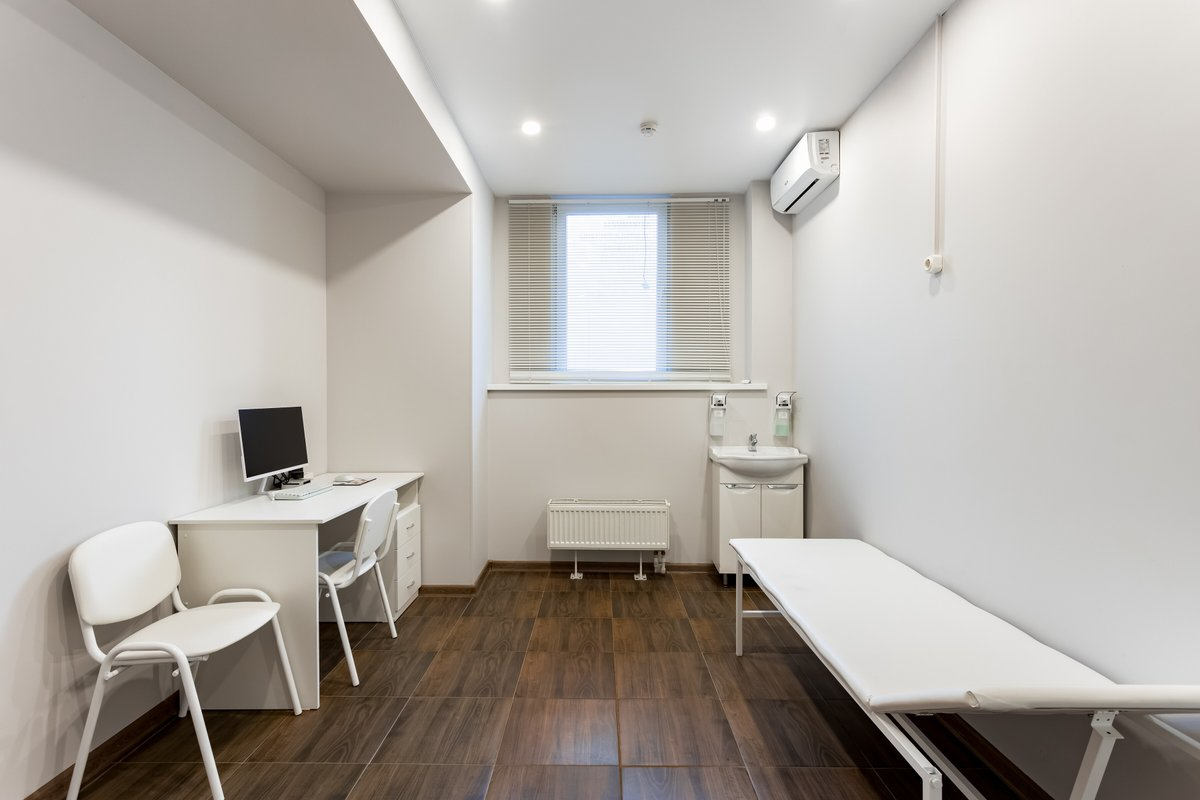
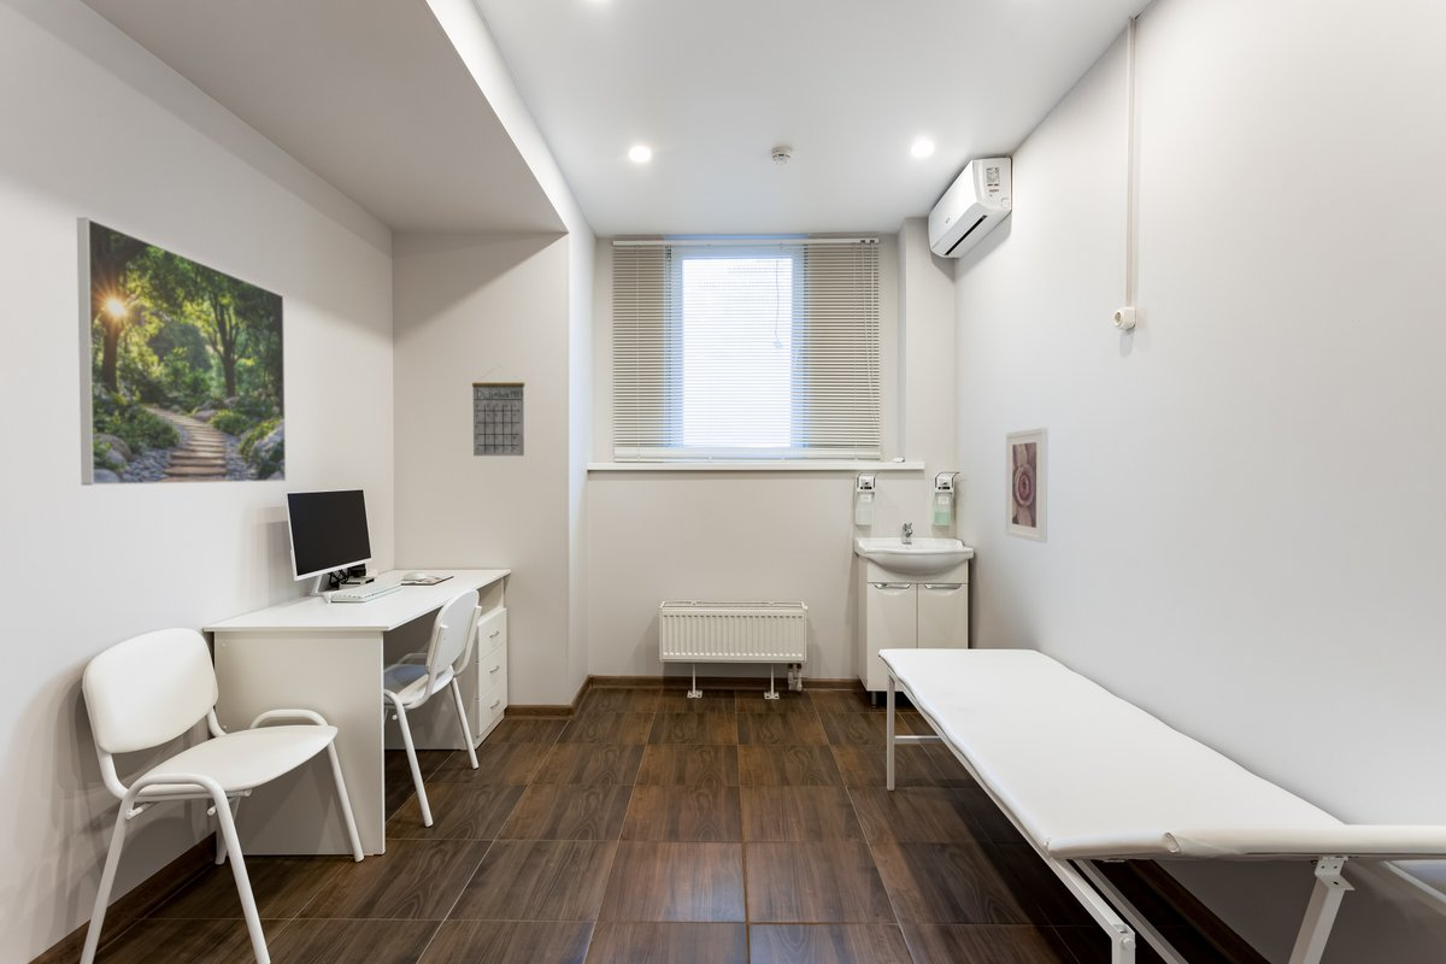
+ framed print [1004,427,1048,545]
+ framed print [76,217,287,487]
+ calendar [471,365,525,457]
